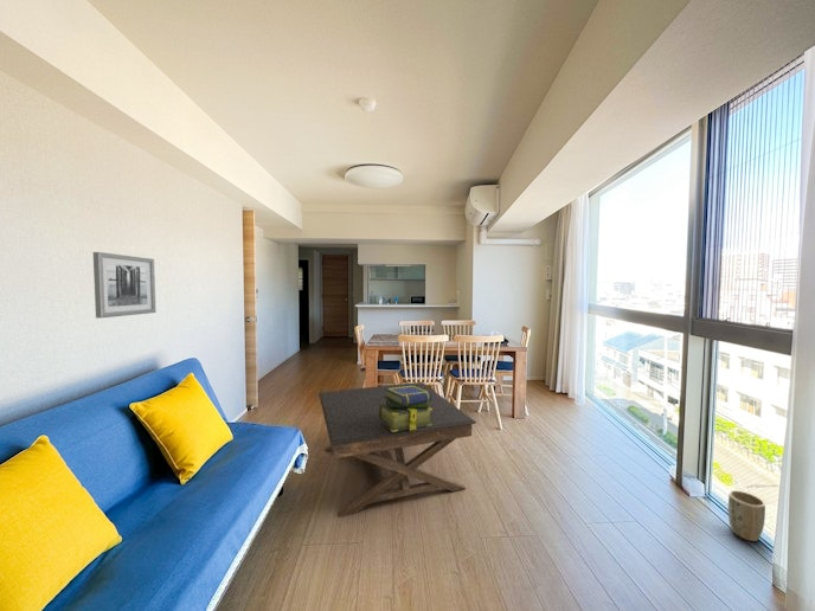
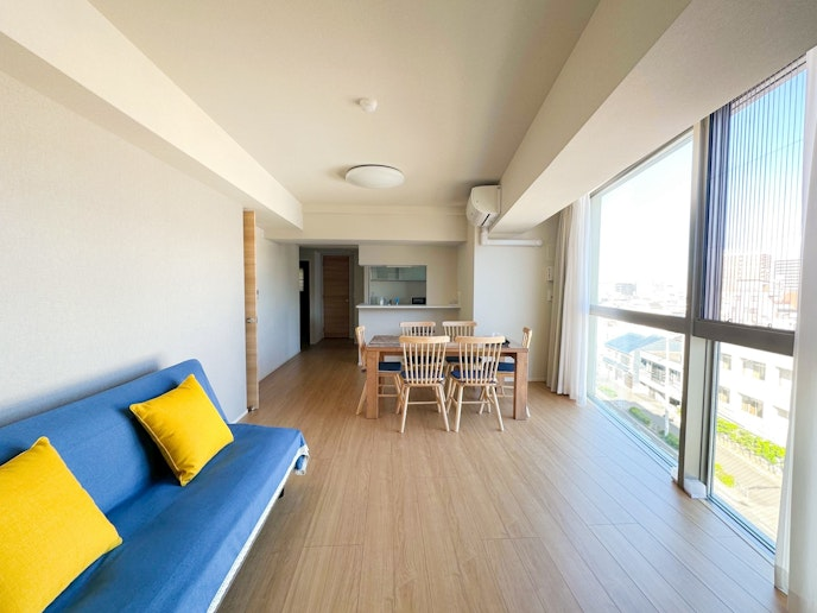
- coffee table [317,381,477,519]
- plant pot [727,489,766,542]
- stack of books [379,386,432,432]
- wall art [92,251,158,320]
